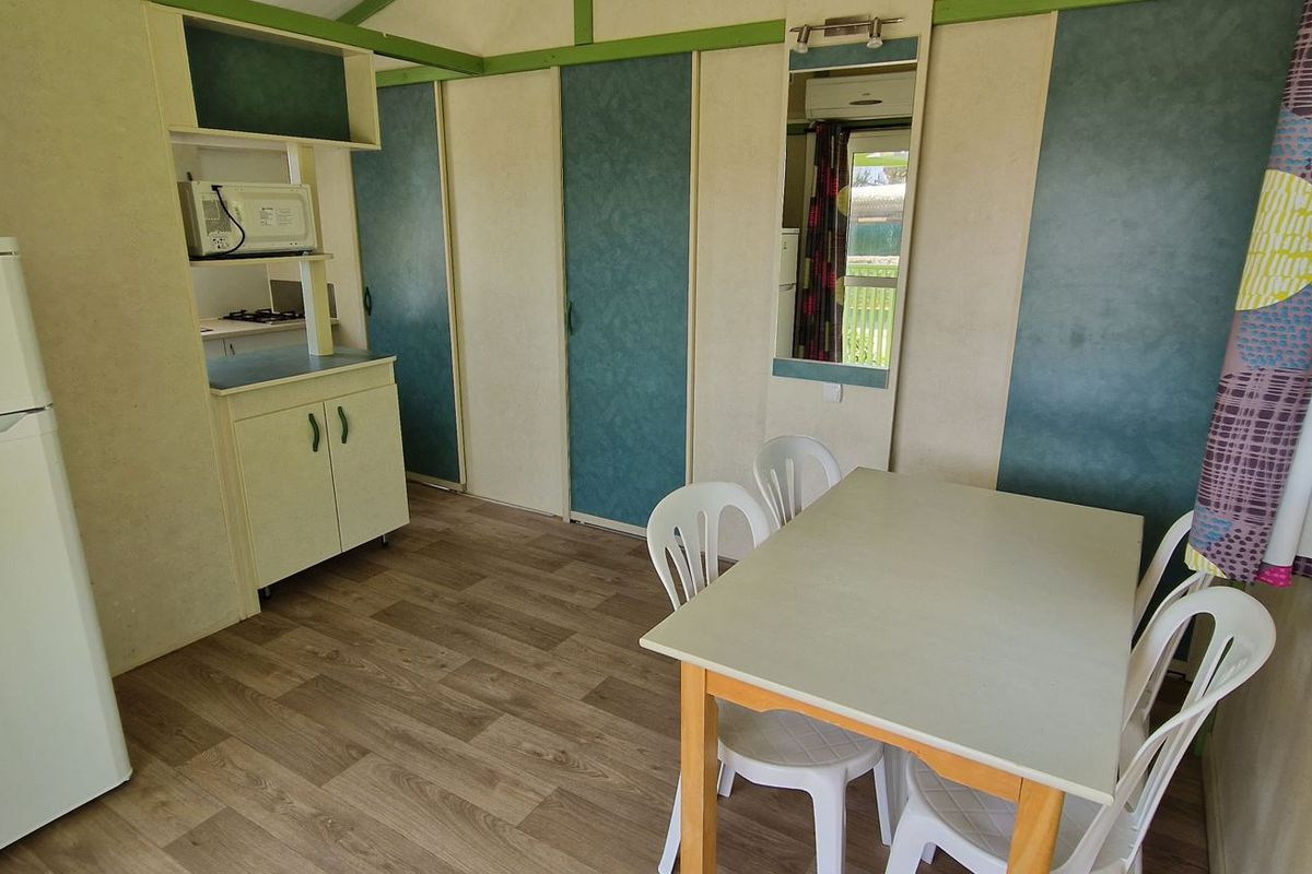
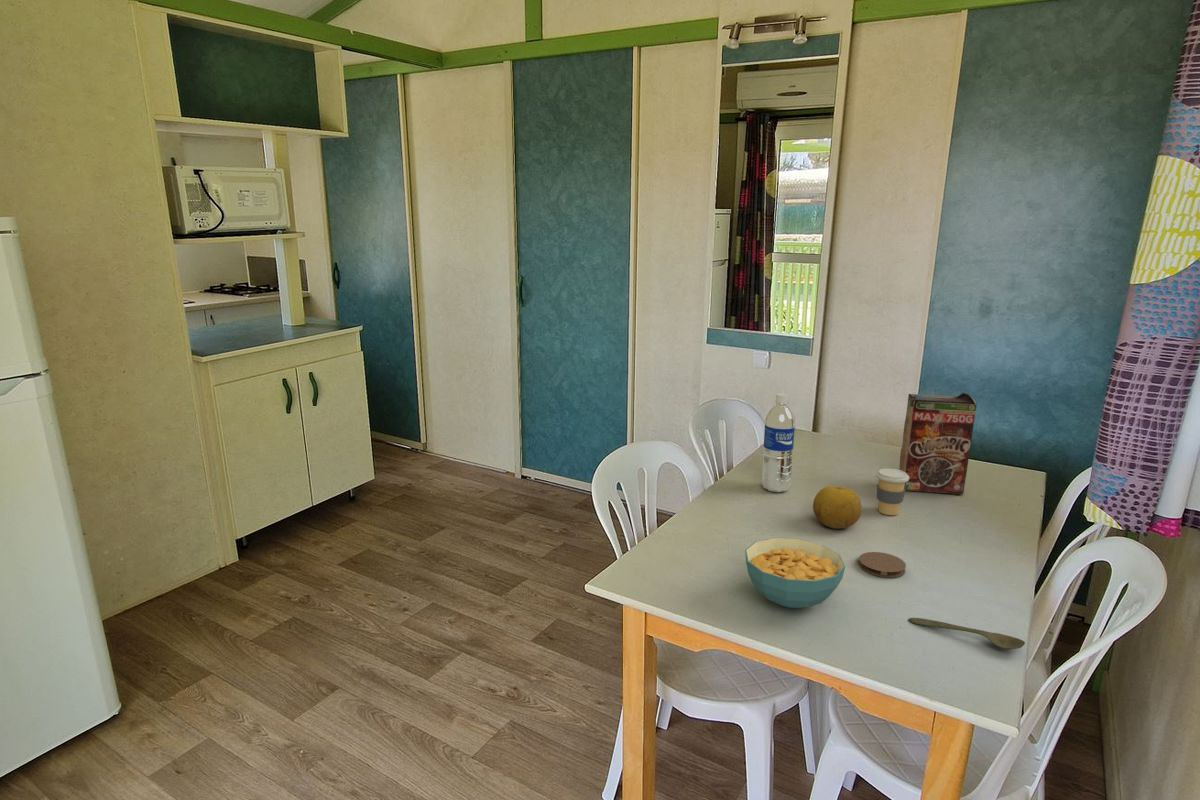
+ cereal box [898,391,978,496]
+ coffee cup [875,468,909,516]
+ coaster [858,551,907,579]
+ water bottle [761,392,796,493]
+ spoon [908,617,1026,650]
+ fruit [812,485,863,530]
+ cereal bowl [744,537,846,609]
